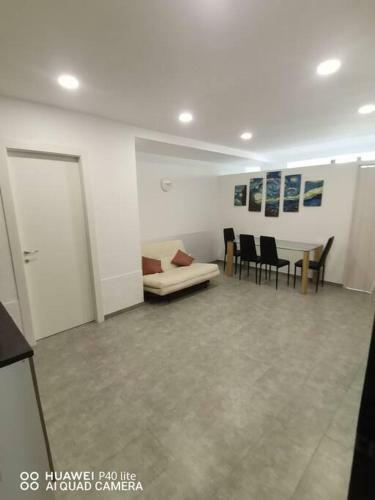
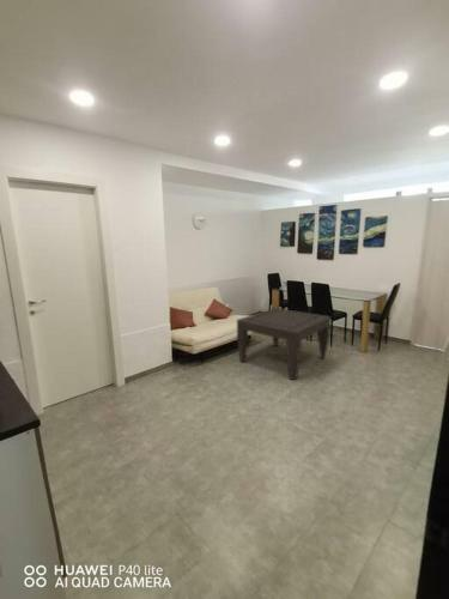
+ coffee table [236,307,332,381]
